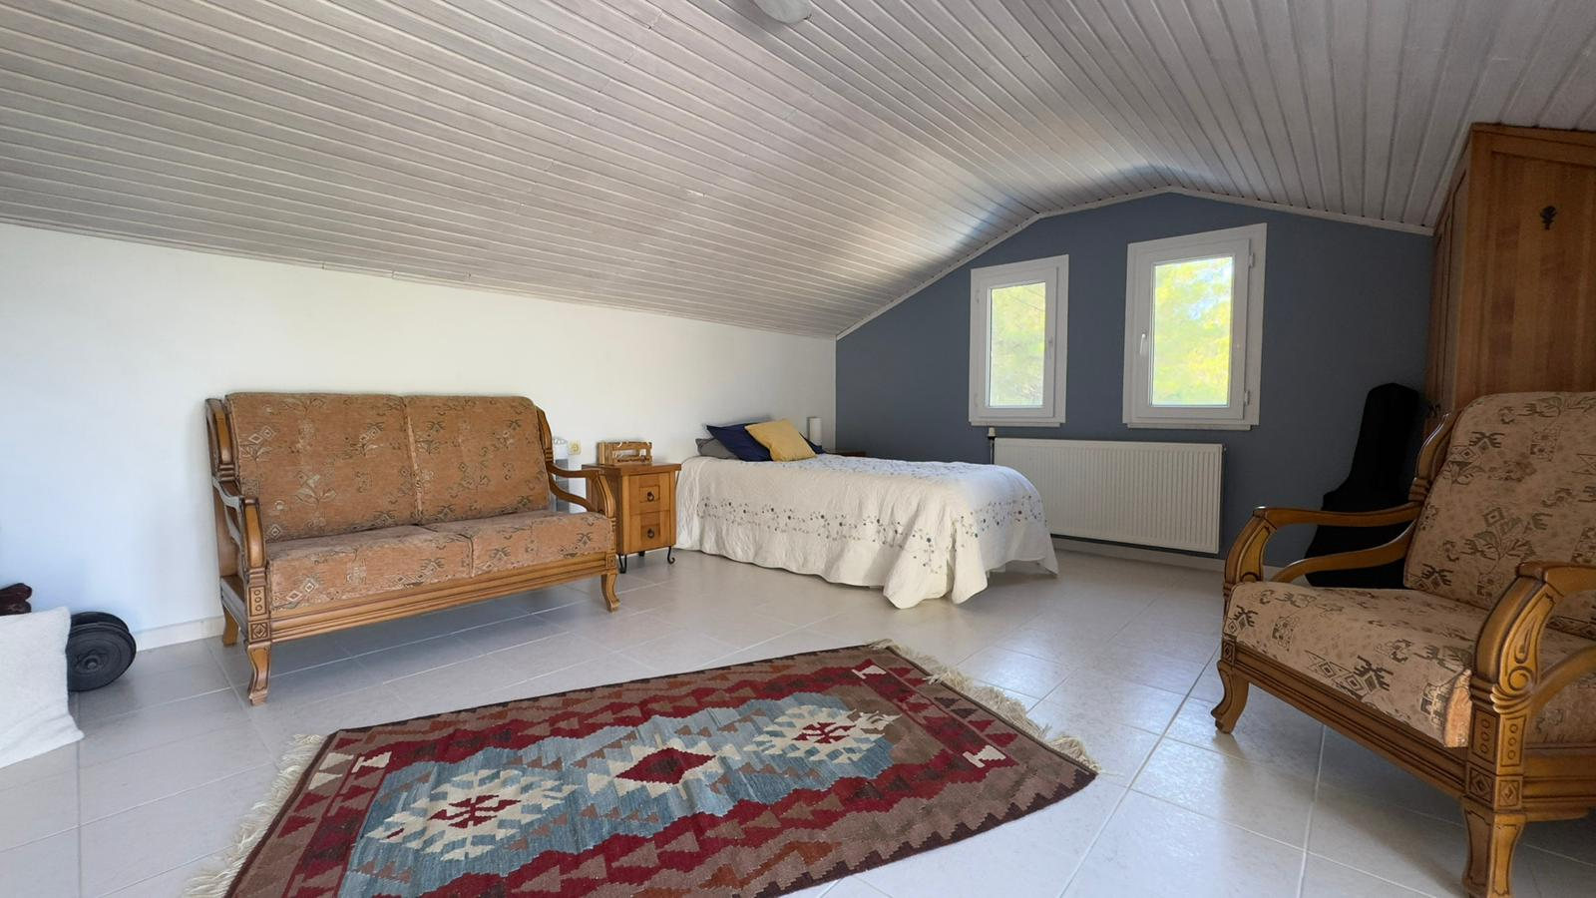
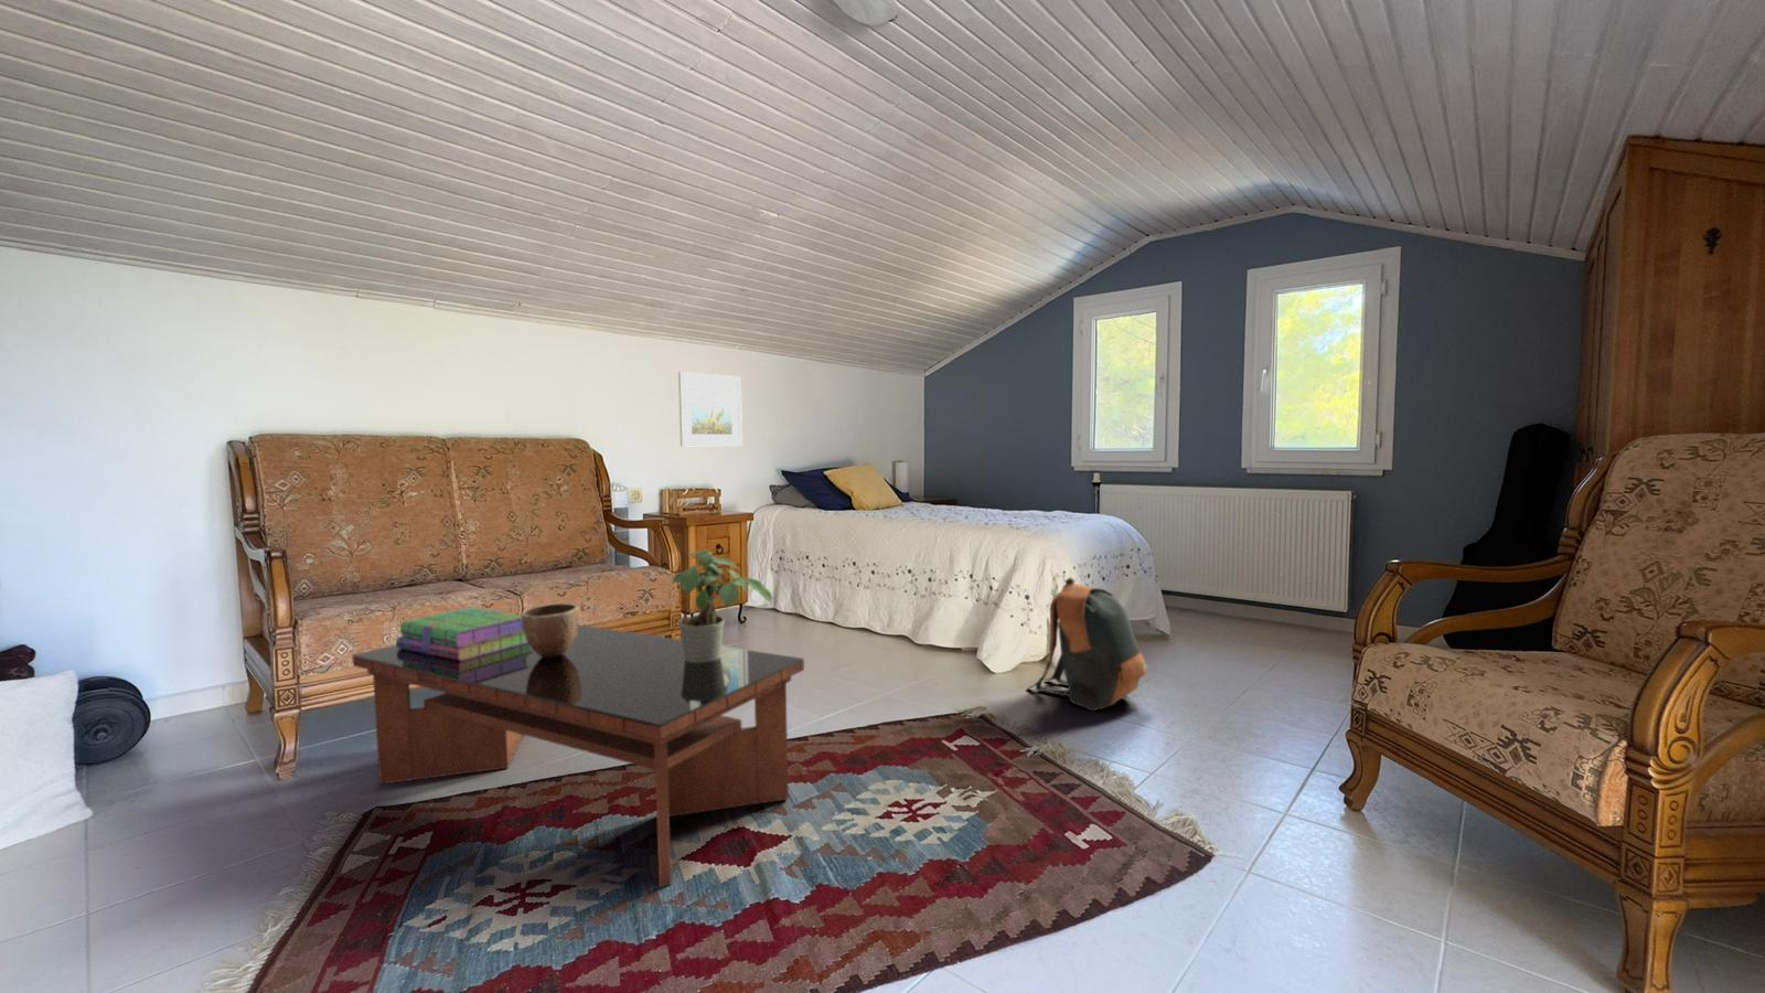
+ potted plant [670,549,775,662]
+ backpack [1026,576,1149,712]
+ decorative bowl [521,603,581,658]
+ coffee table [350,623,805,889]
+ stack of books [395,607,529,661]
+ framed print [678,371,743,447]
